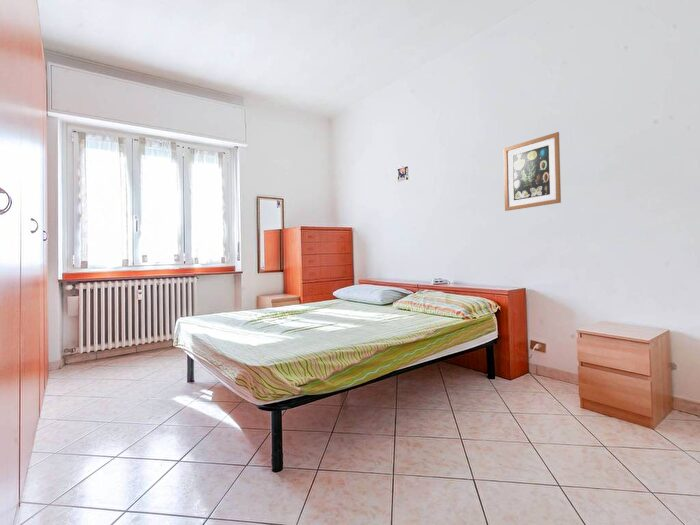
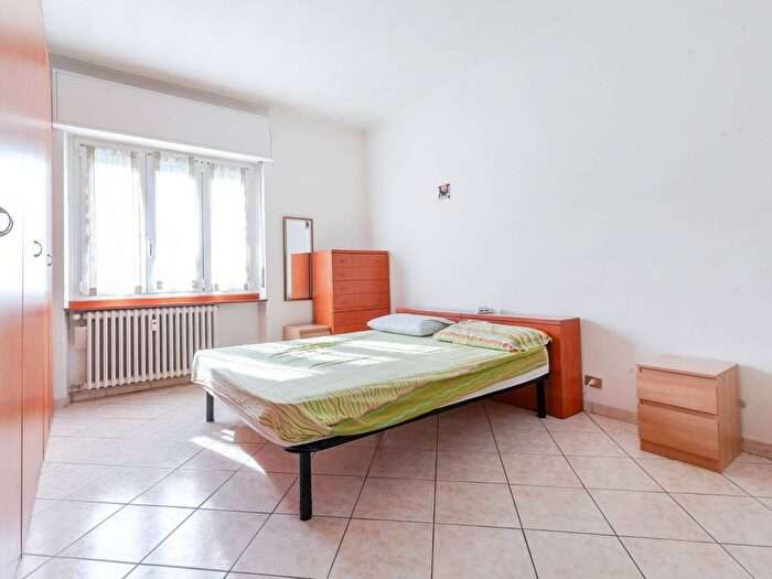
- wall art [502,131,562,212]
